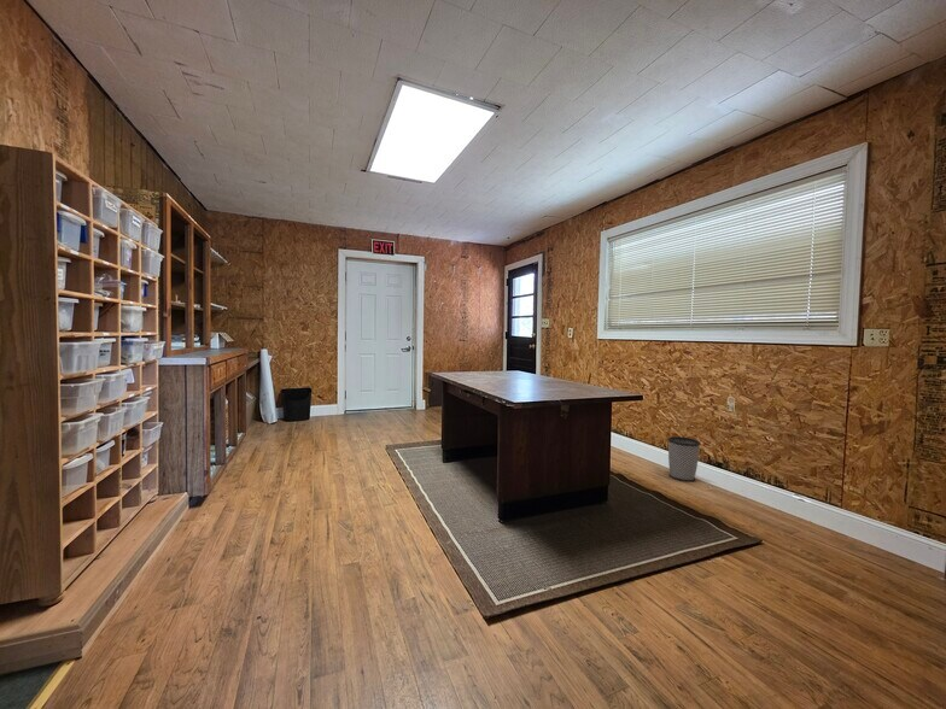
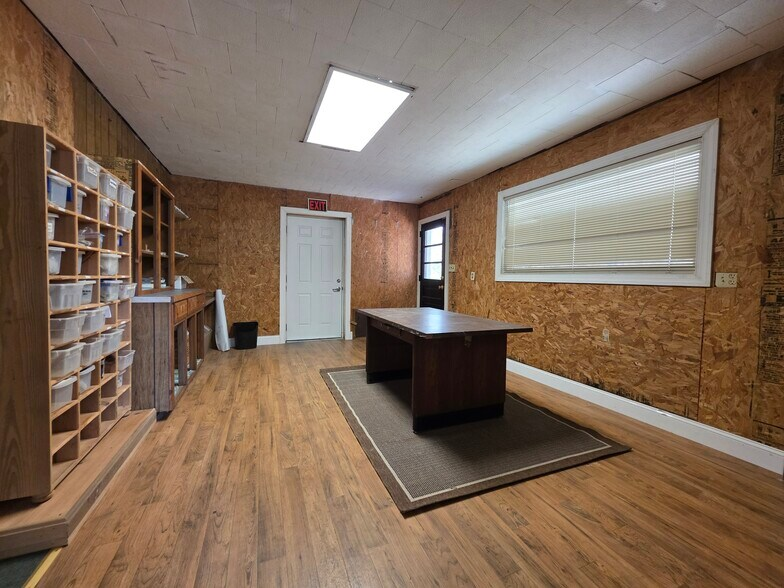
- wastebasket [667,435,701,484]
